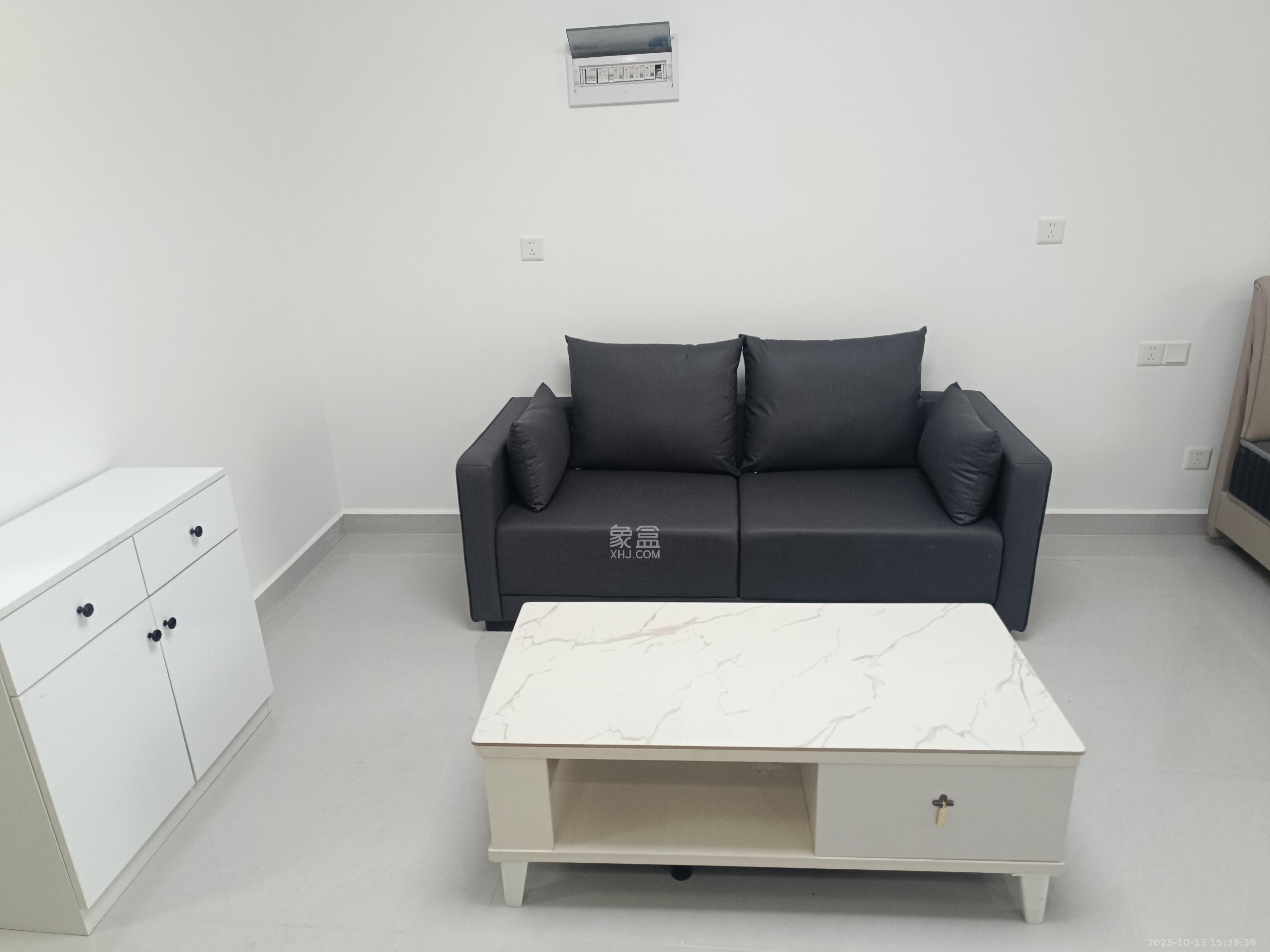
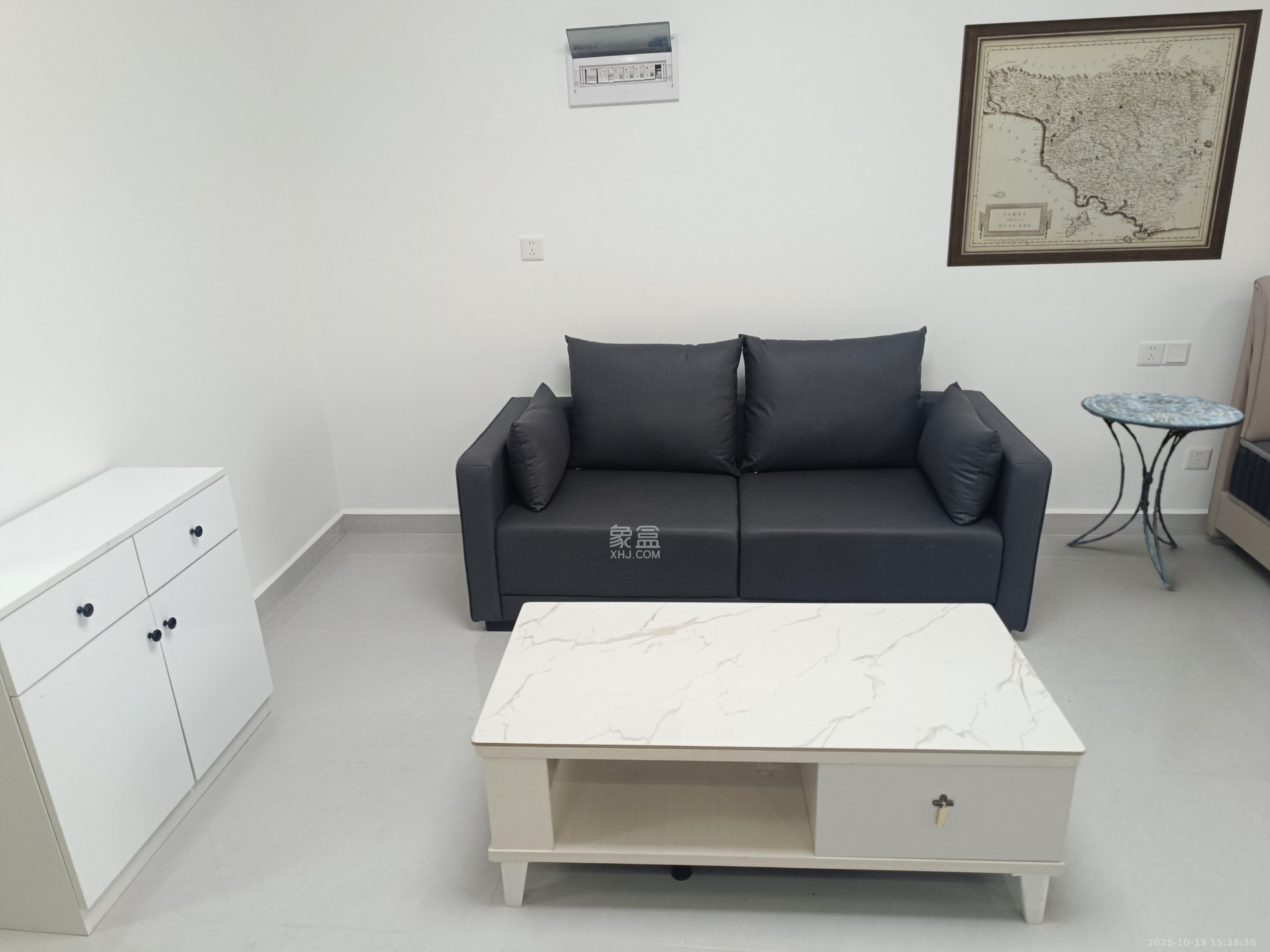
+ side table [1064,392,1245,587]
+ wall art [946,9,1263,267]
